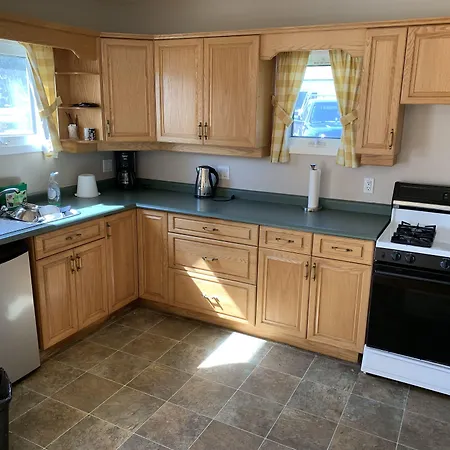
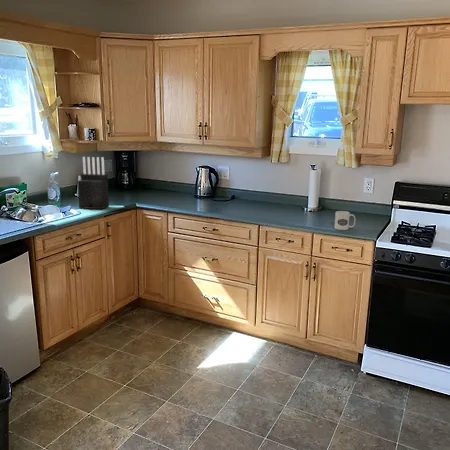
+ knife block [76,156,110,210]
+ mug [334,210,356,231]
